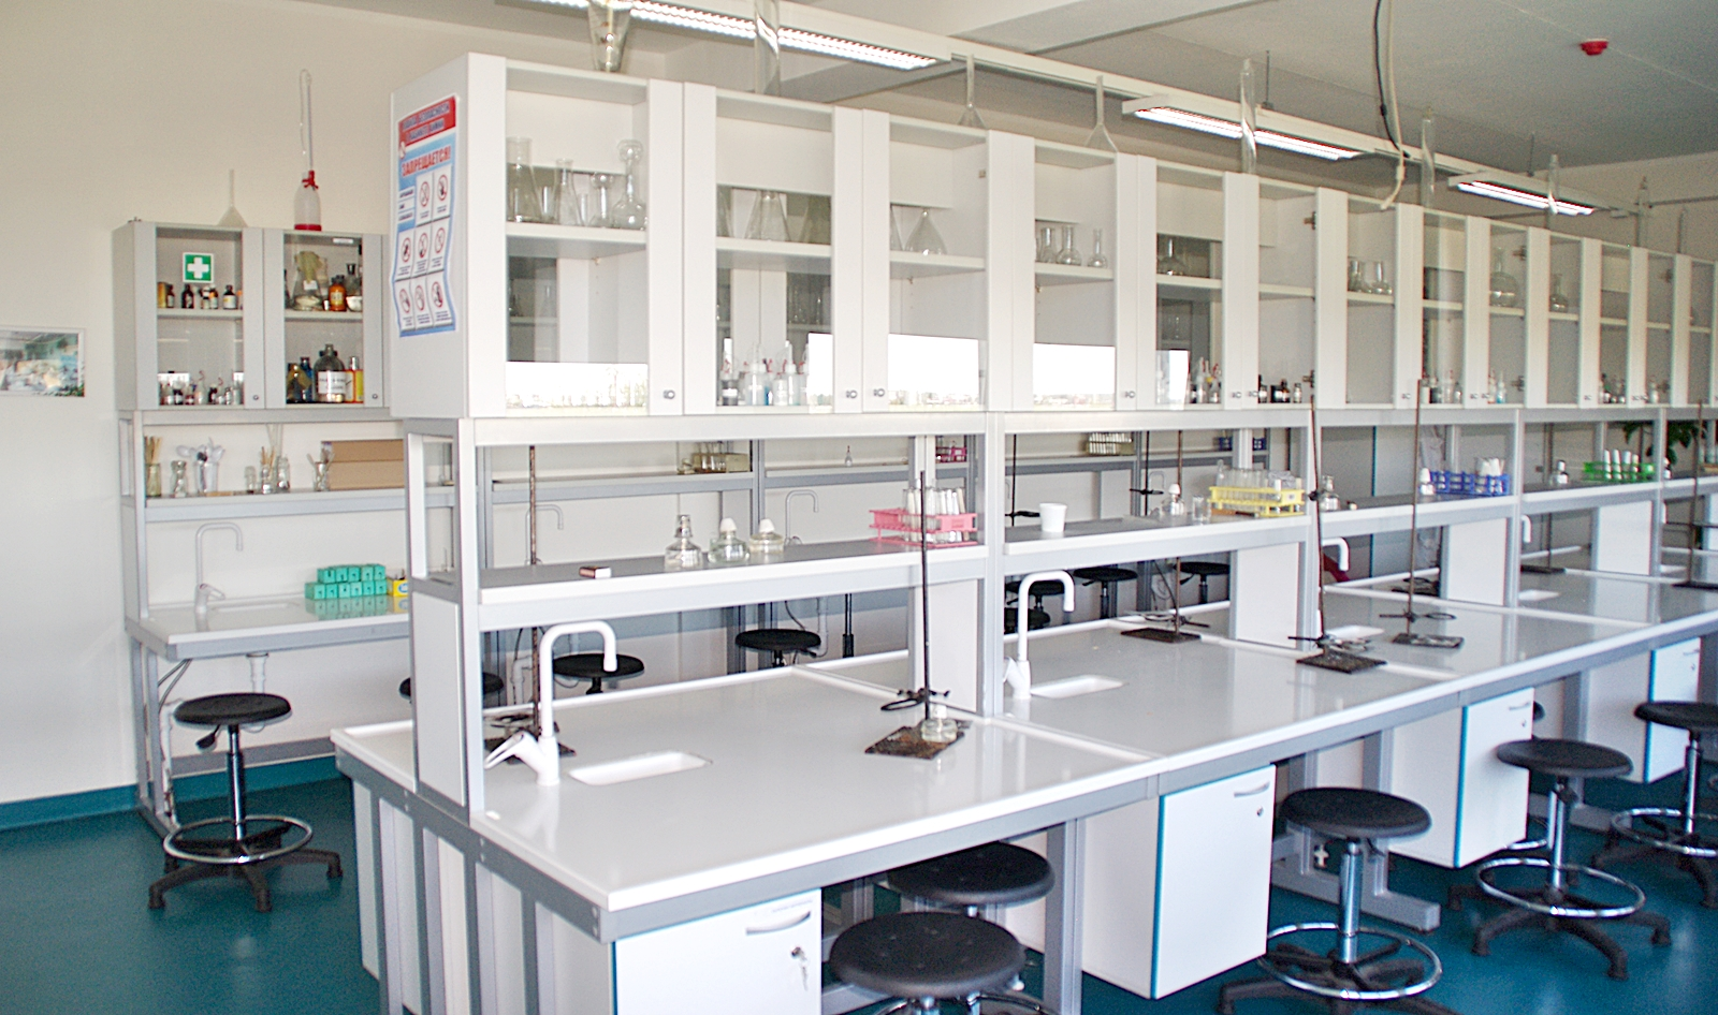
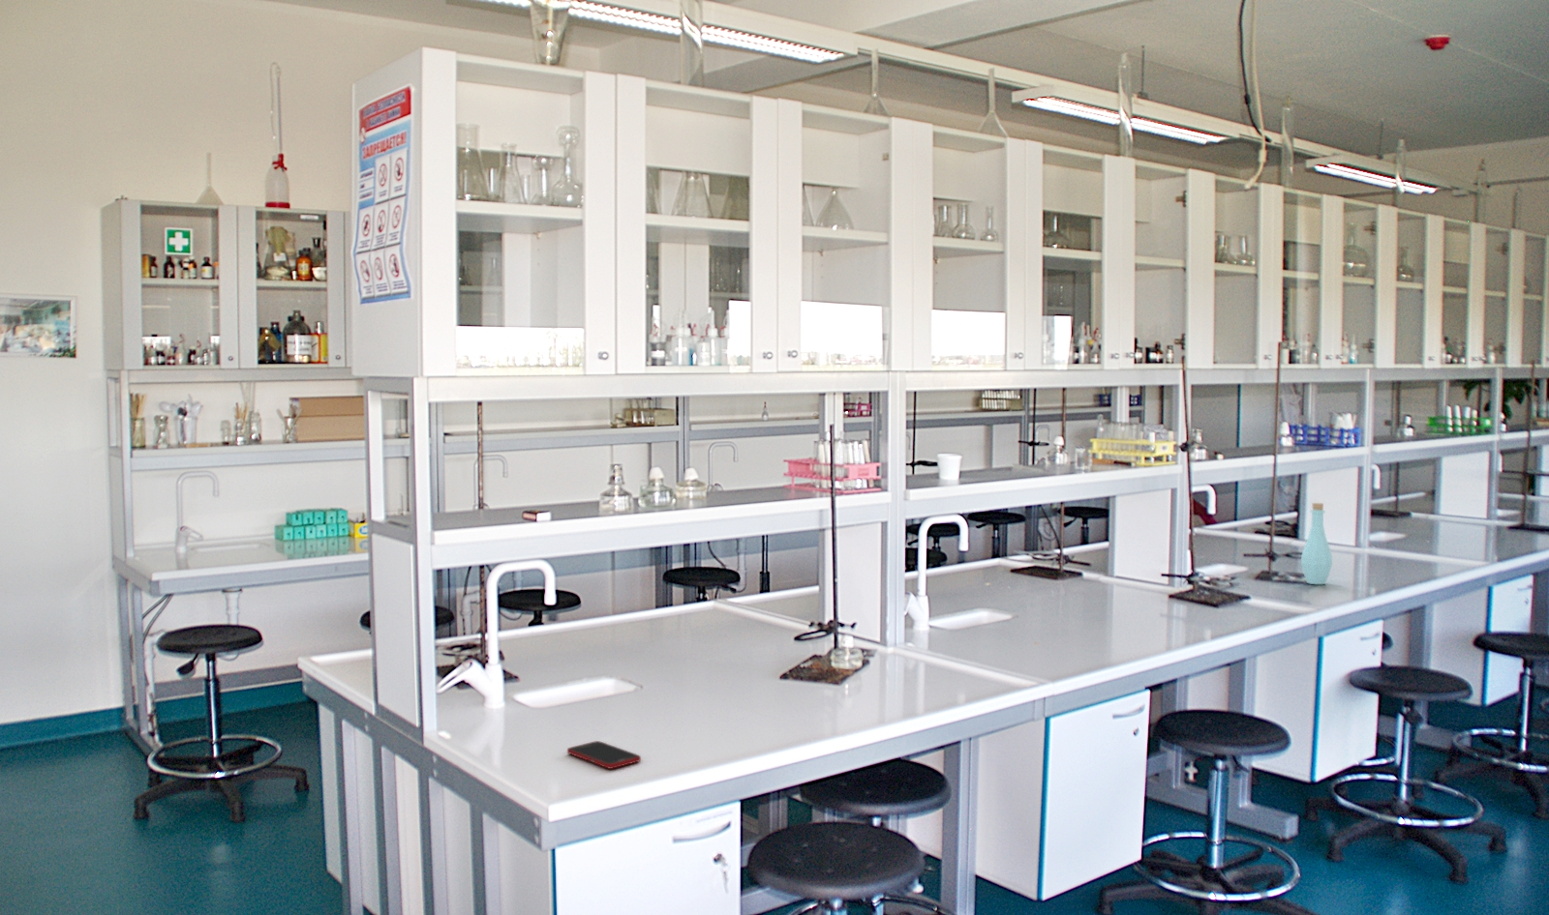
+ bottle [1300,502,1333,585]
+ cell phone [567,740,642,770]
